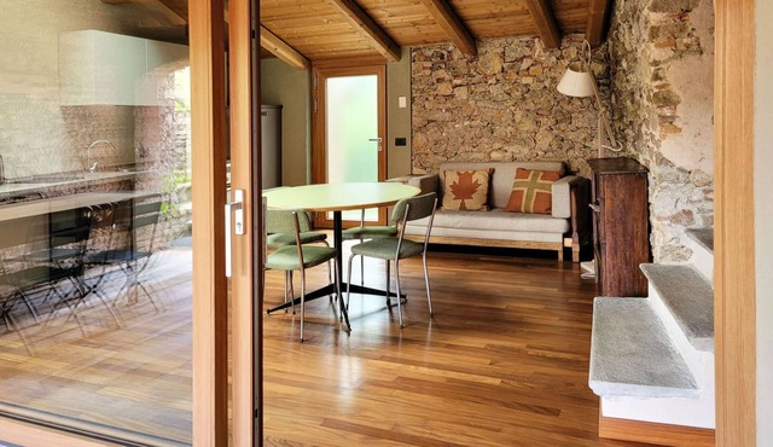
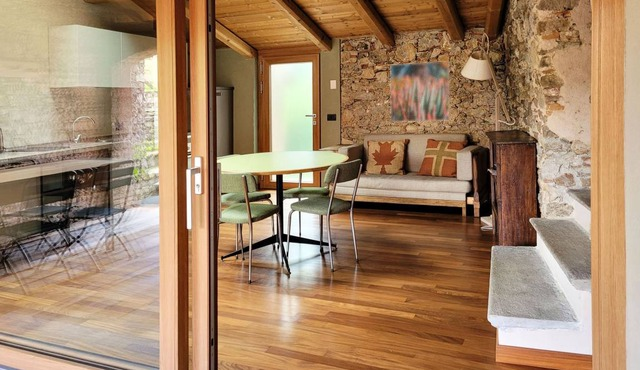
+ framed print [390,60,450,123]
